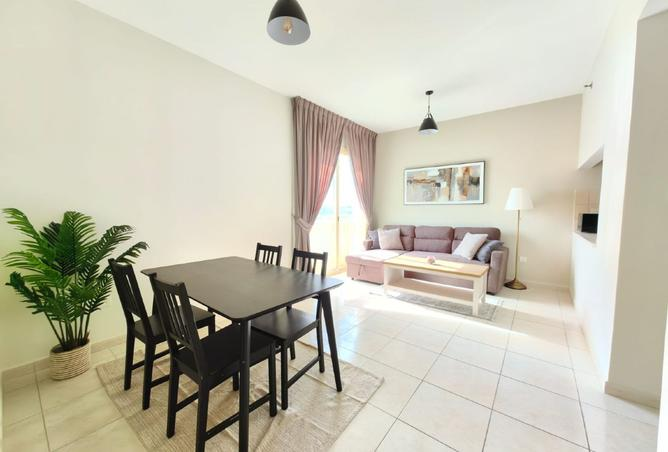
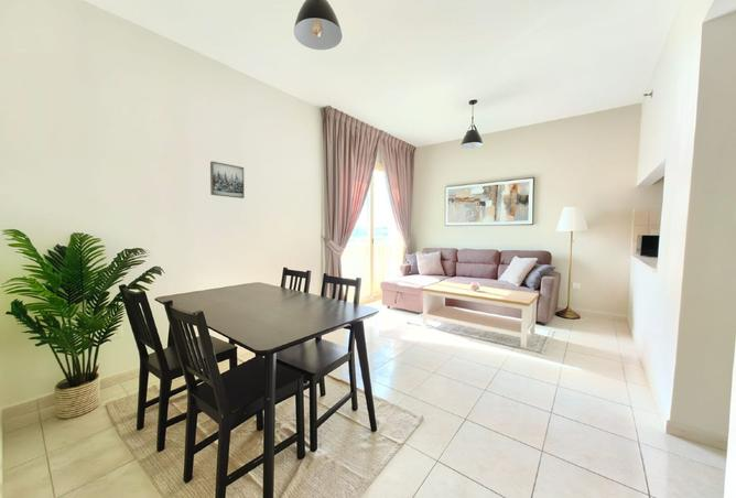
+ wall art [209,160,246,199]
